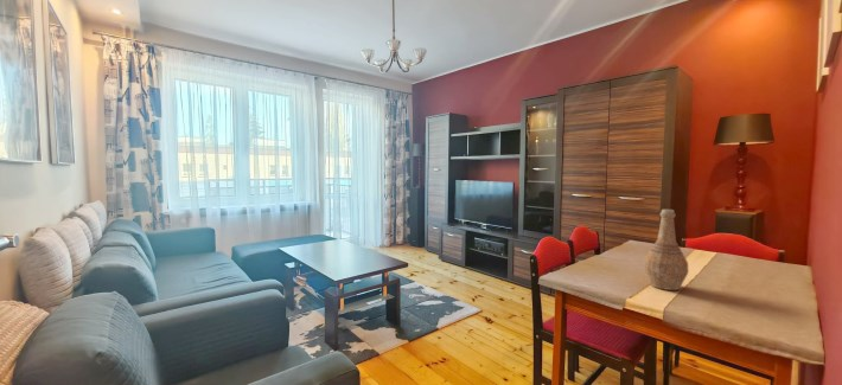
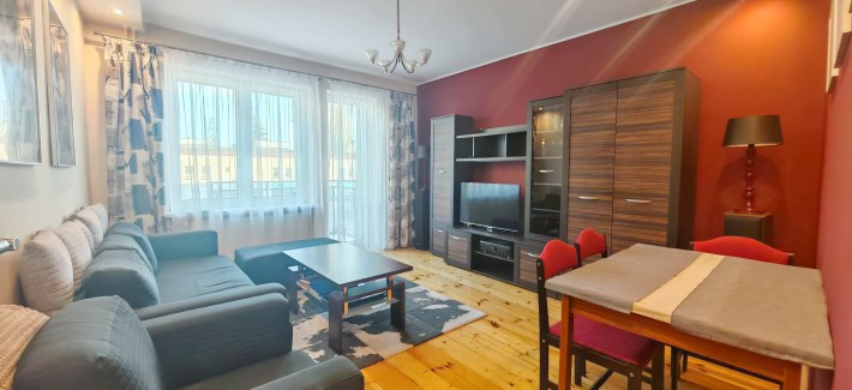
- vase [643,208,689,291]
